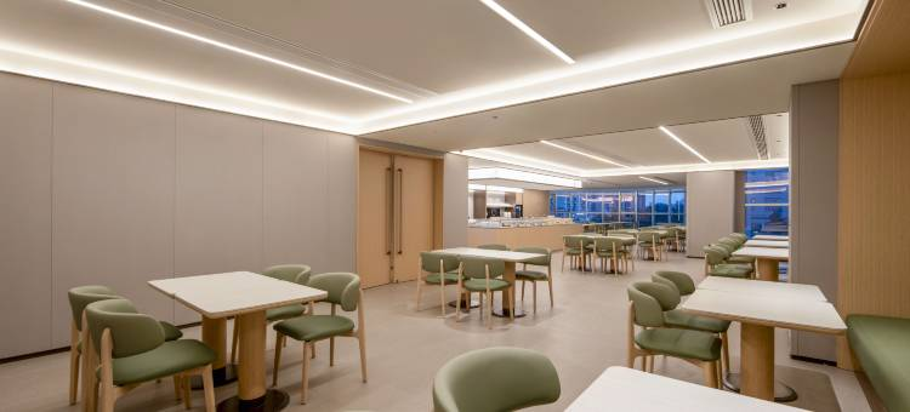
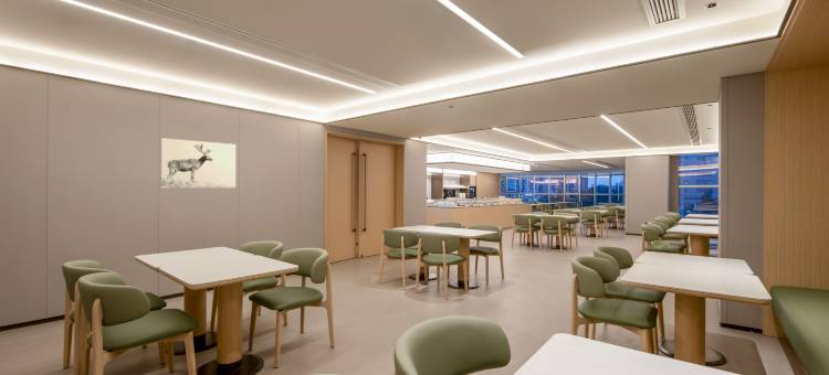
+ wall art [159,137,237,189]
